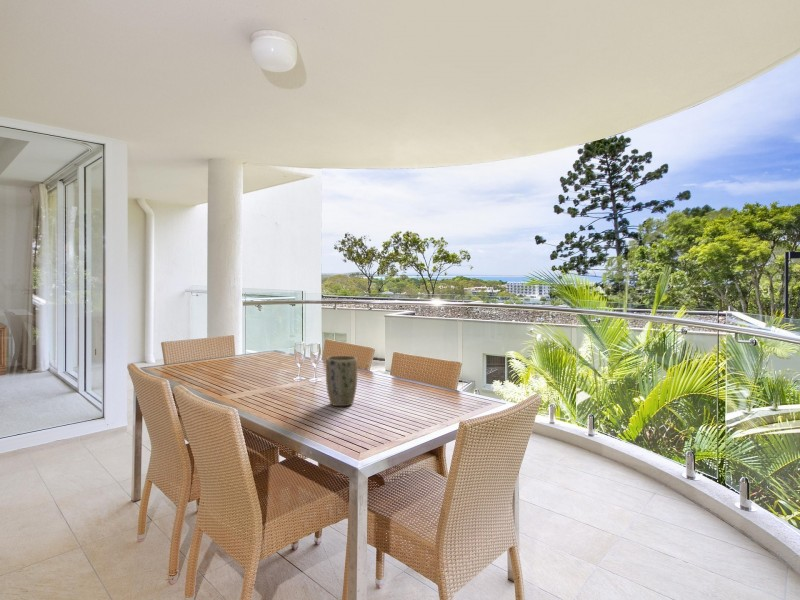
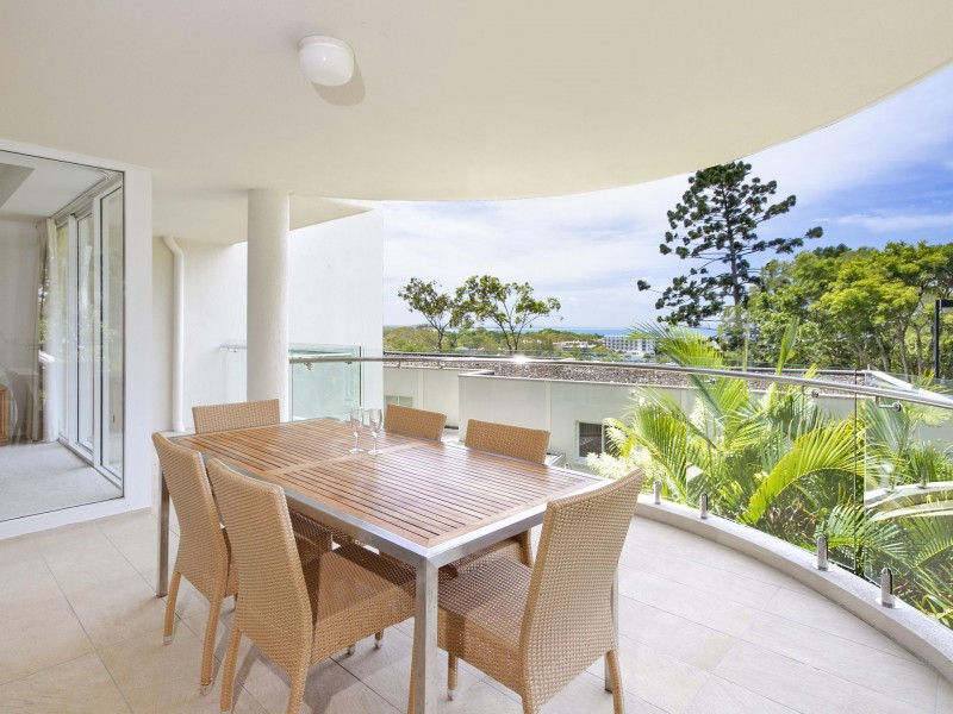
- plant pot [325,355,358,407]
